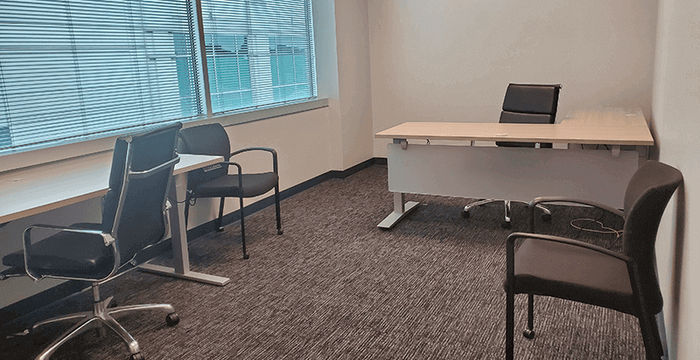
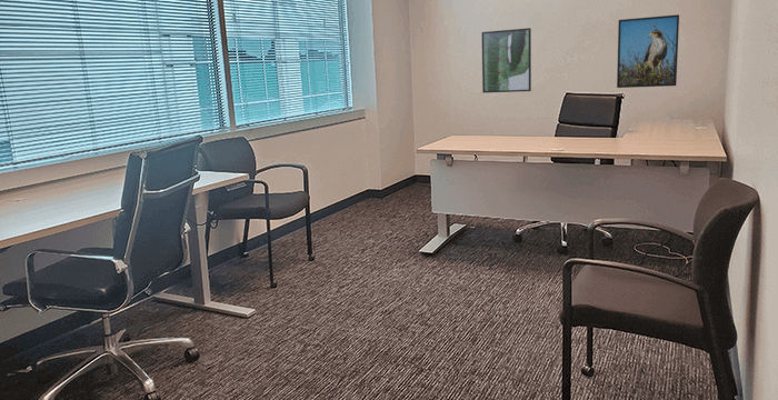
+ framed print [616,13,680,89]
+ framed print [480,27,532,94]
